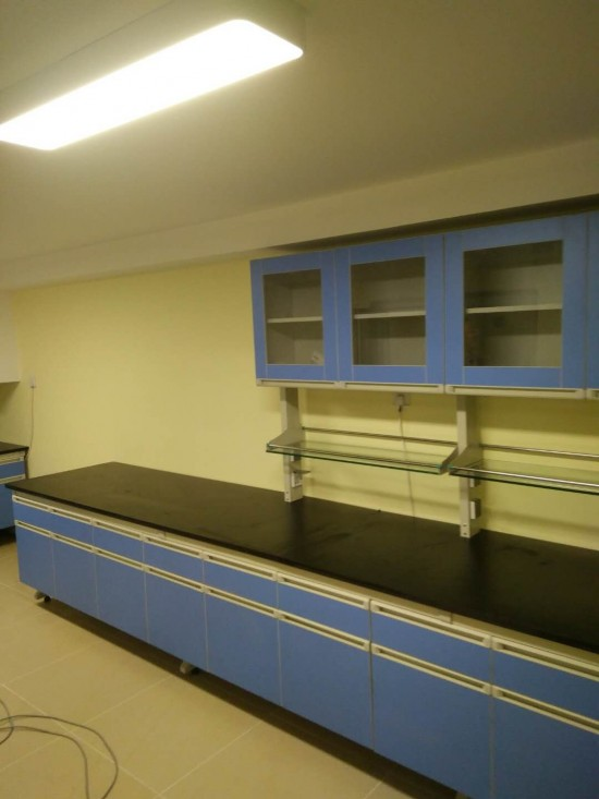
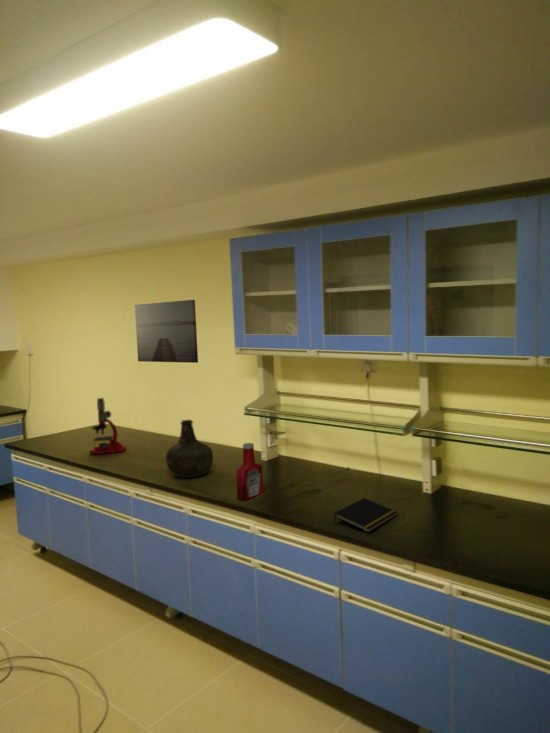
+ microscope [88,397,127,455]
+ notepad [333,497,399,533]
+ wall art [134,299,199,364]
+ bottle [165,419,214,479]
+ soap bottle [235,442,264,501]
